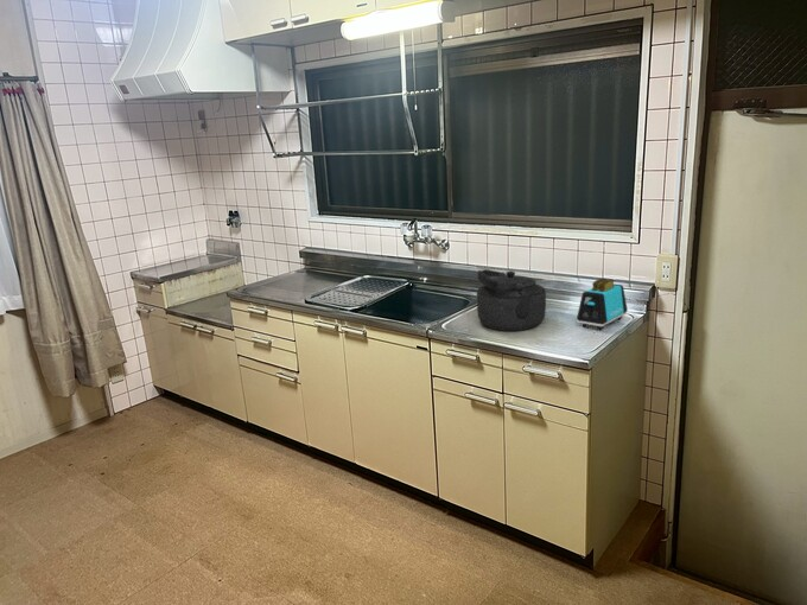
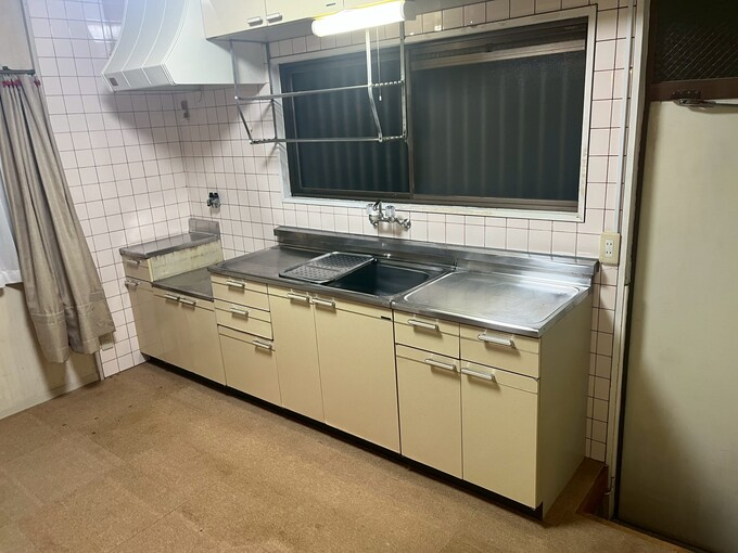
- toaster [576,278,629,331]
- kettle [476,268,547,332]
